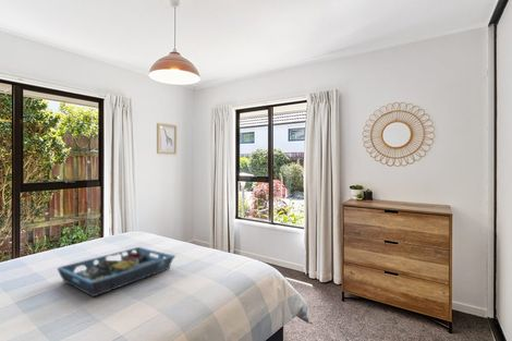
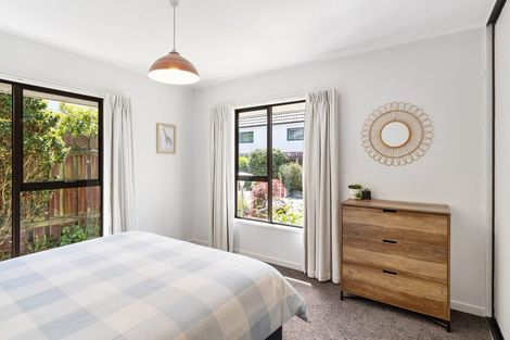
- serving tray [56,246,176,297]
